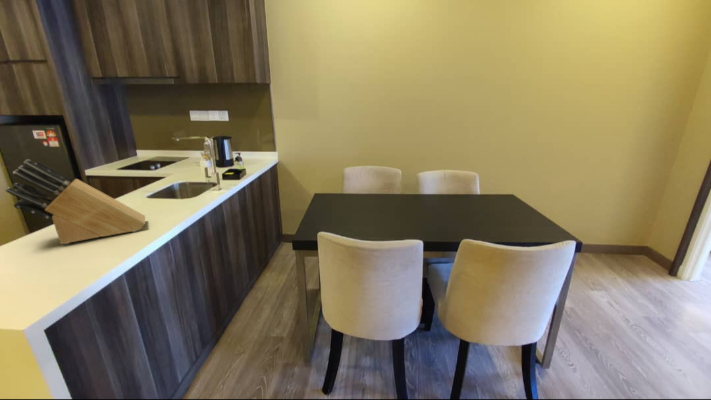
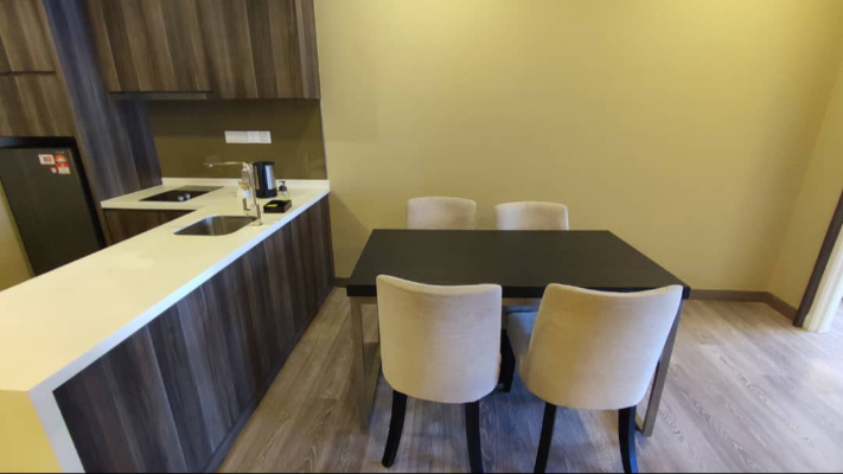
- knife block [4,159,146,245]
